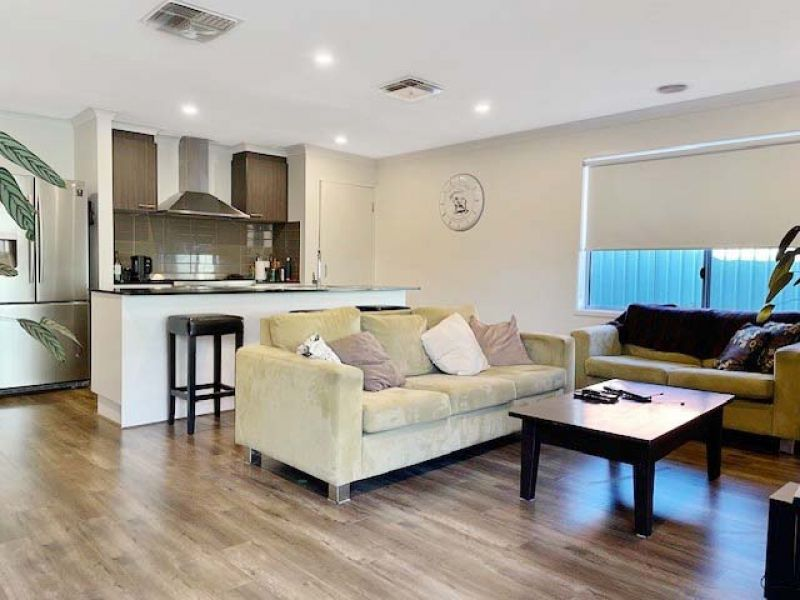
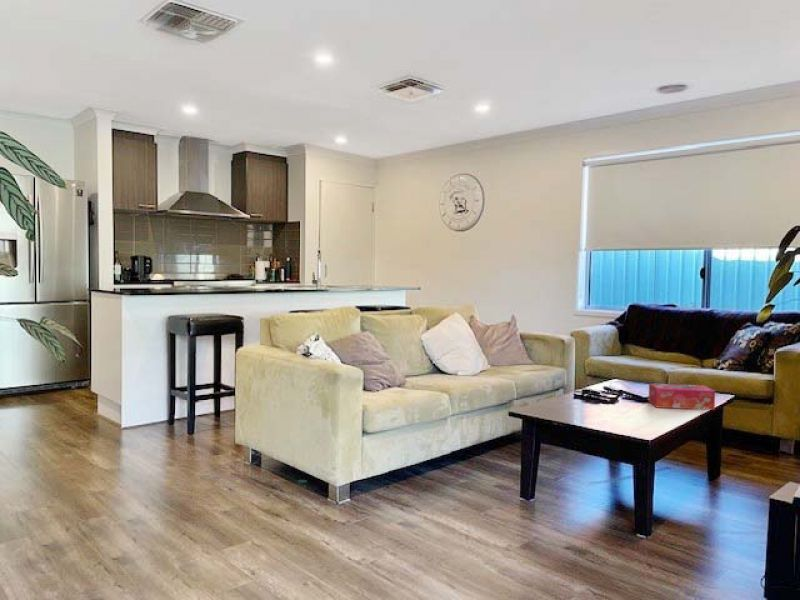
+ tissue box [647,382,716,411]
